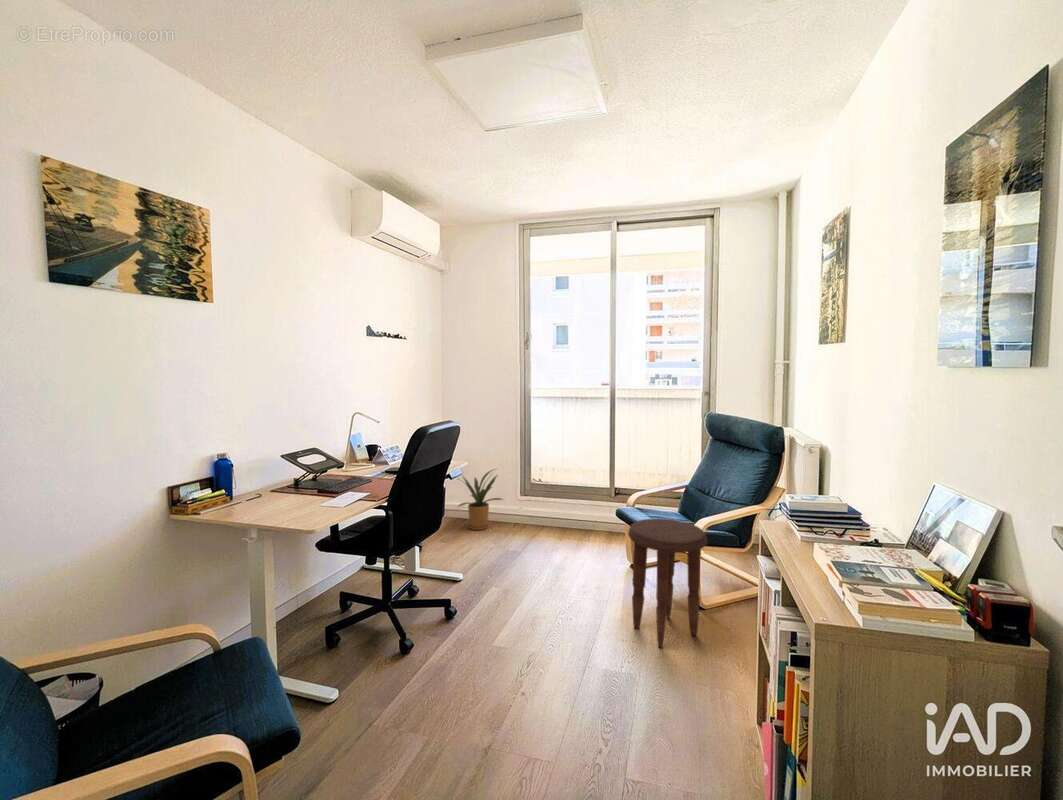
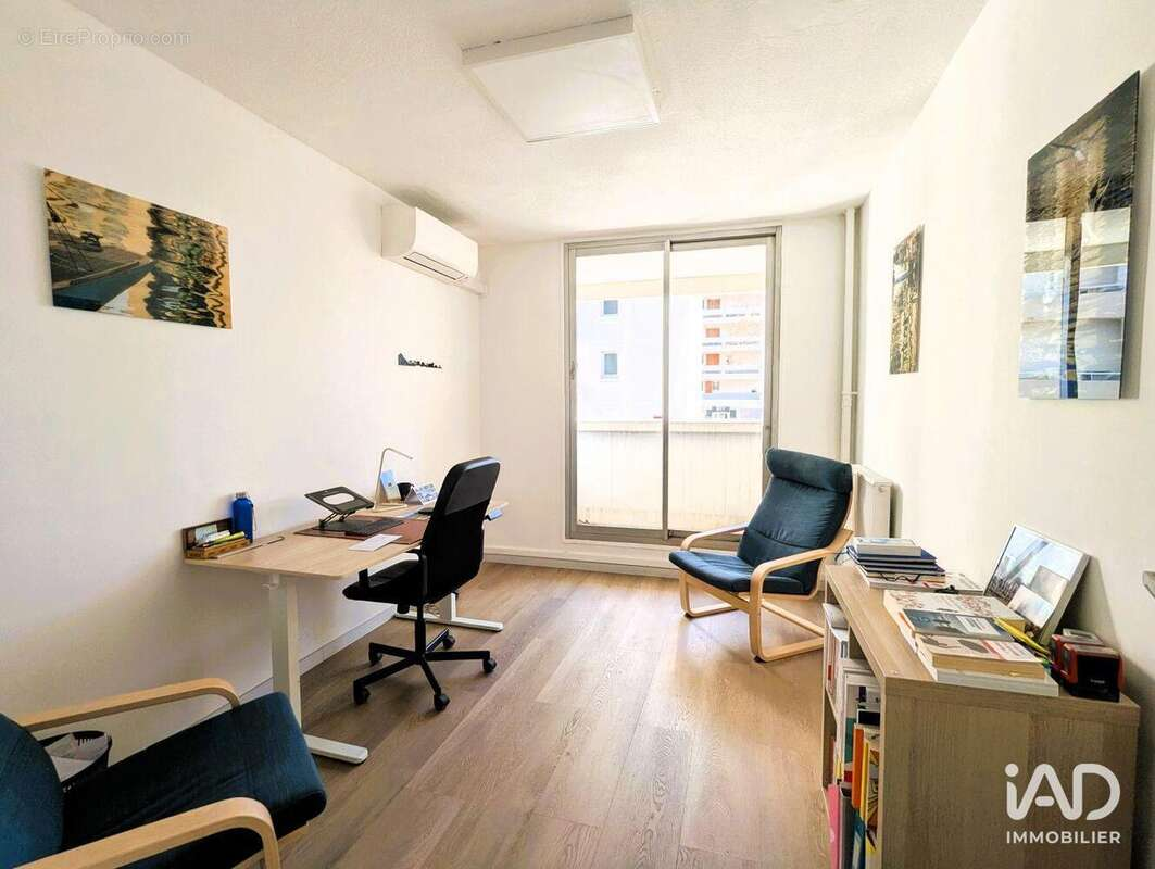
- house plant [457,467,504,531]
- side table [627,517,708,649]
